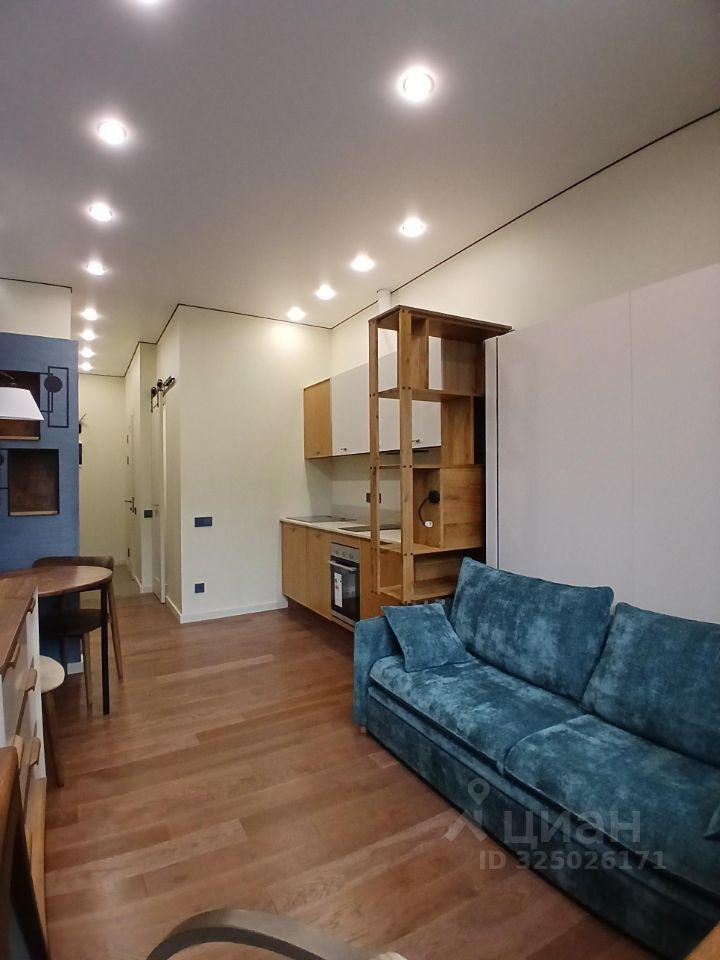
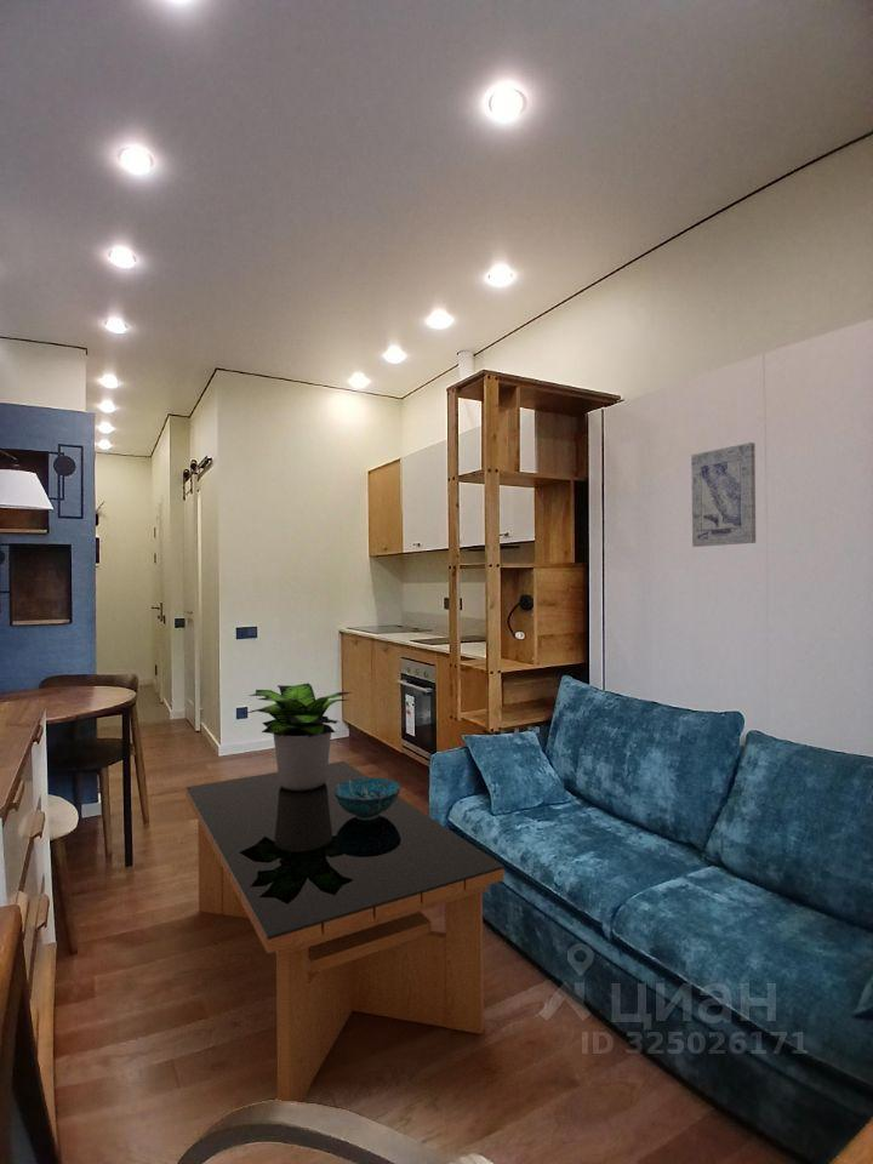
+ coffee table [184,760,504,1103]
+ potted plant [239,683,352,791]
+ wall art [690,441,757,548]
+ decorative bowl [333,776,401,820]
